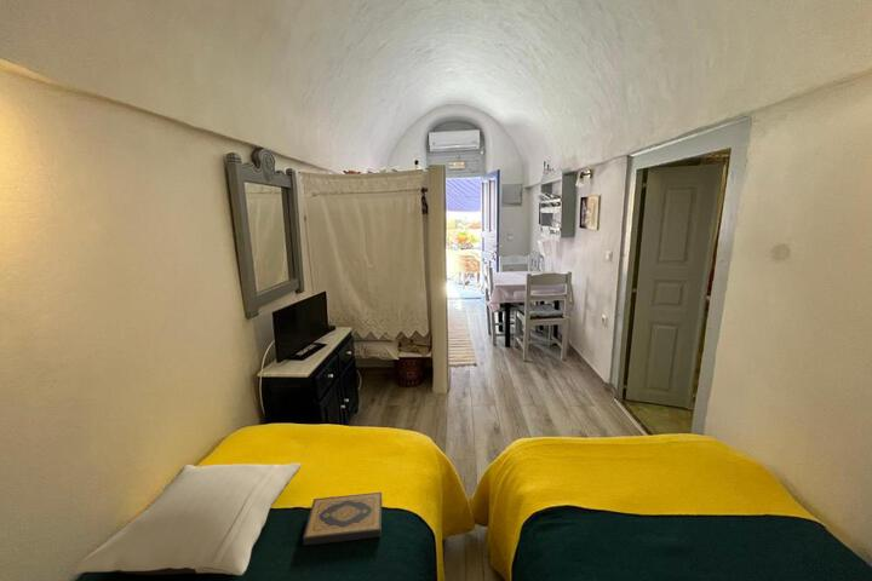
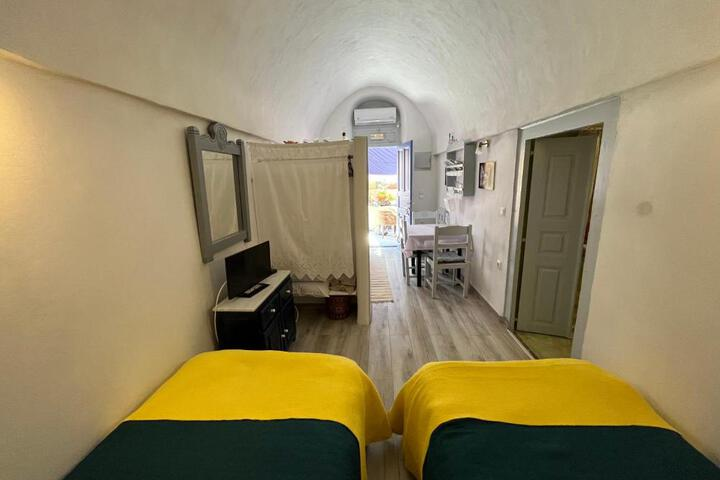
- hardback book [302,491,383,547]
- pillow [71,462,302,576]
